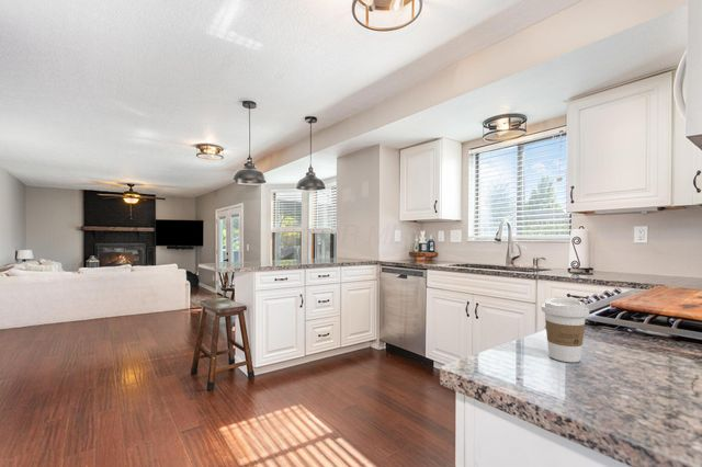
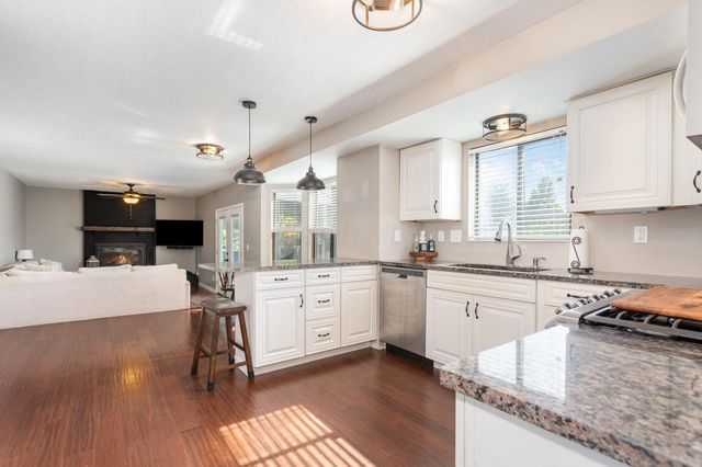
- coffee cup [541,297,590,363]
